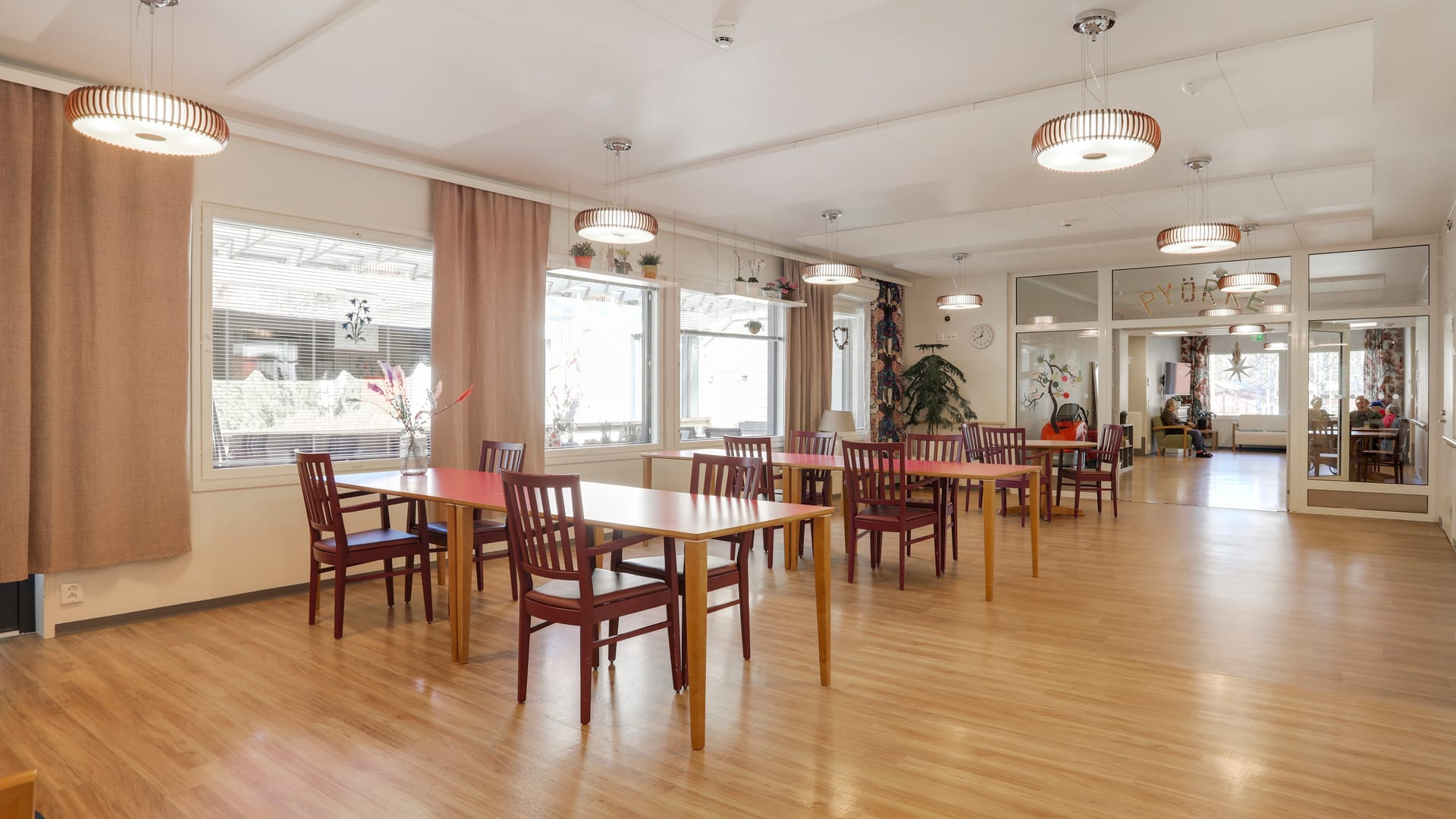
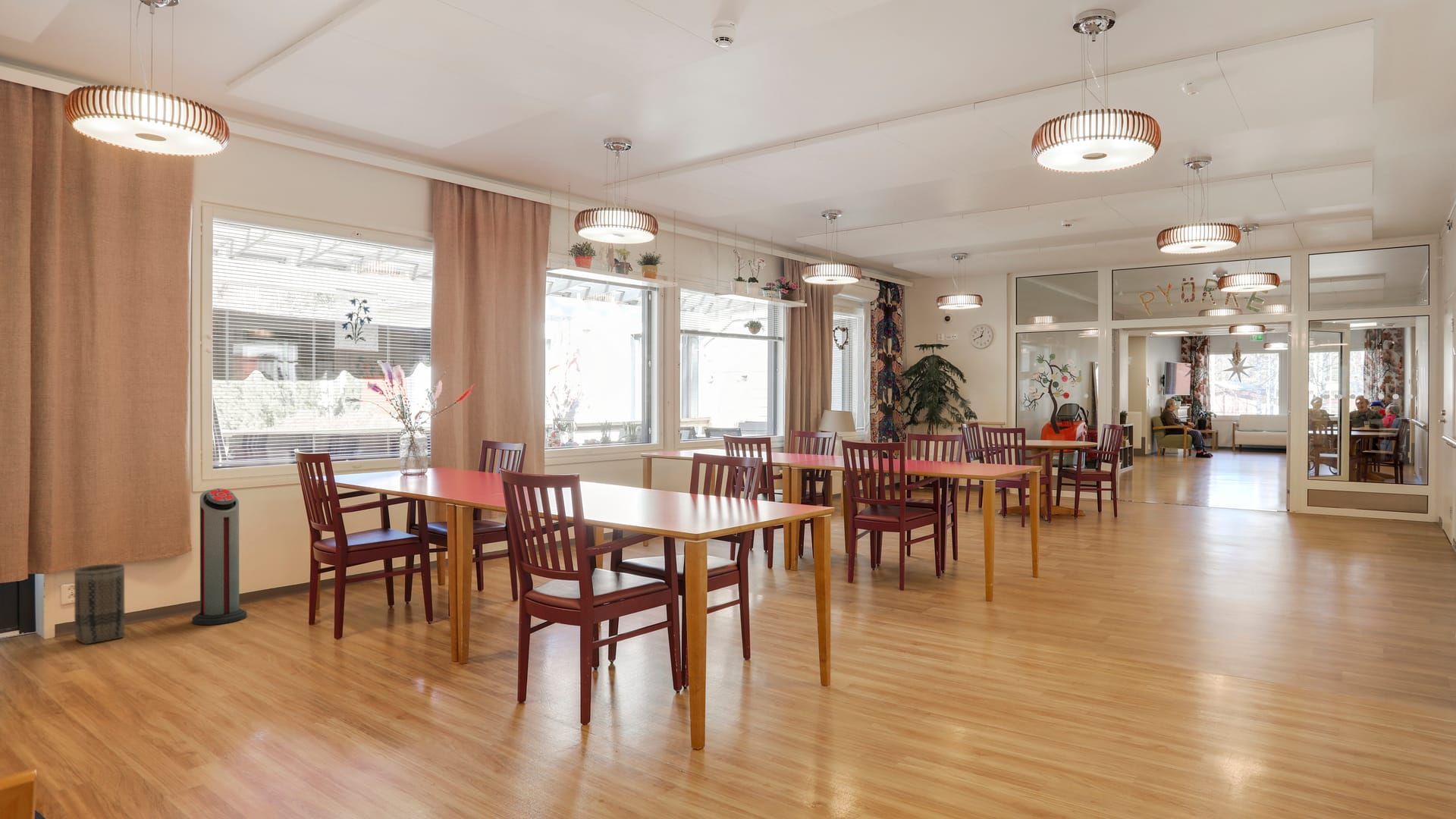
+ basket [74,563,126,645]
+ air purifier [192,488,247,626]
